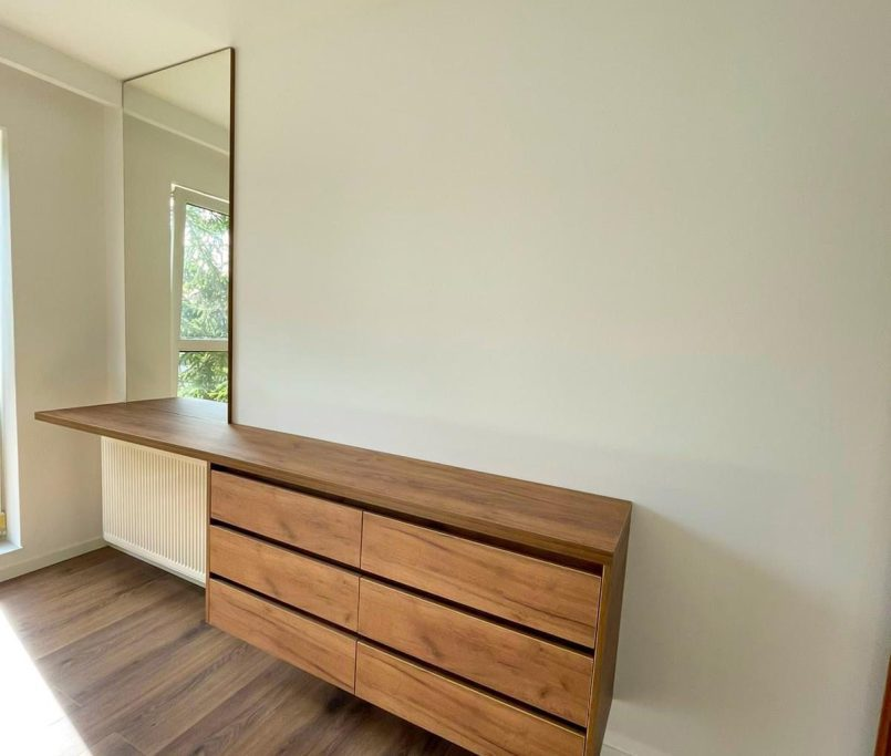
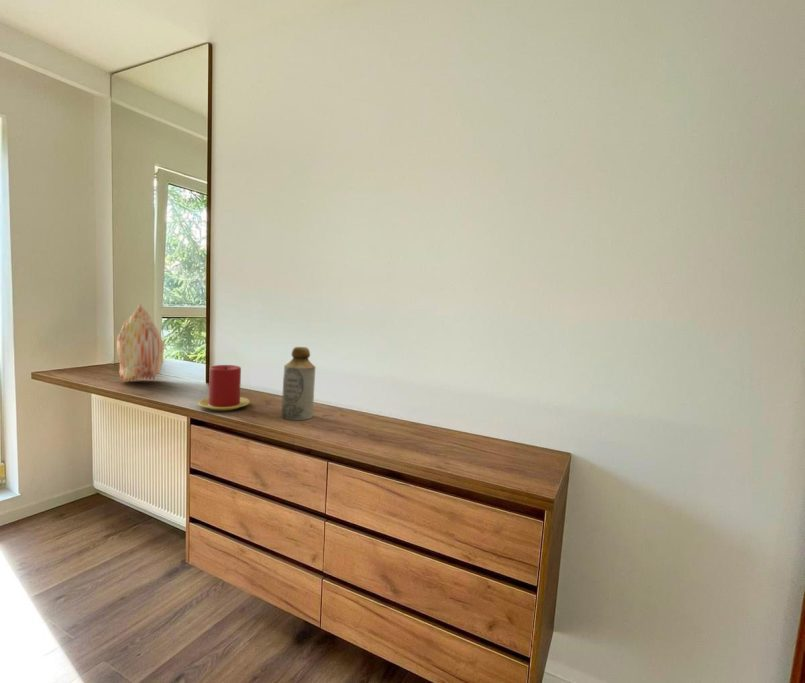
+ candle [197,364,251,412]
+ bottle [281,346,316,421]
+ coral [115,303,165,382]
